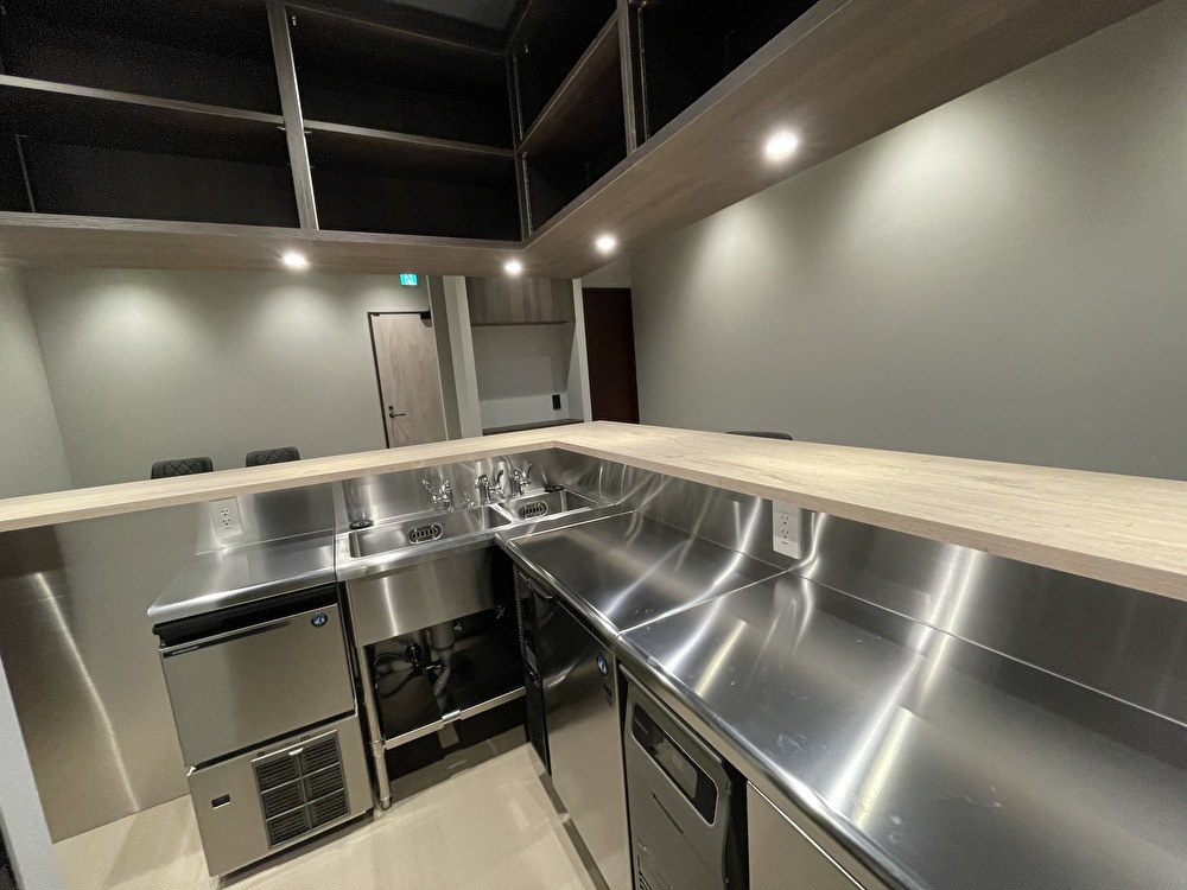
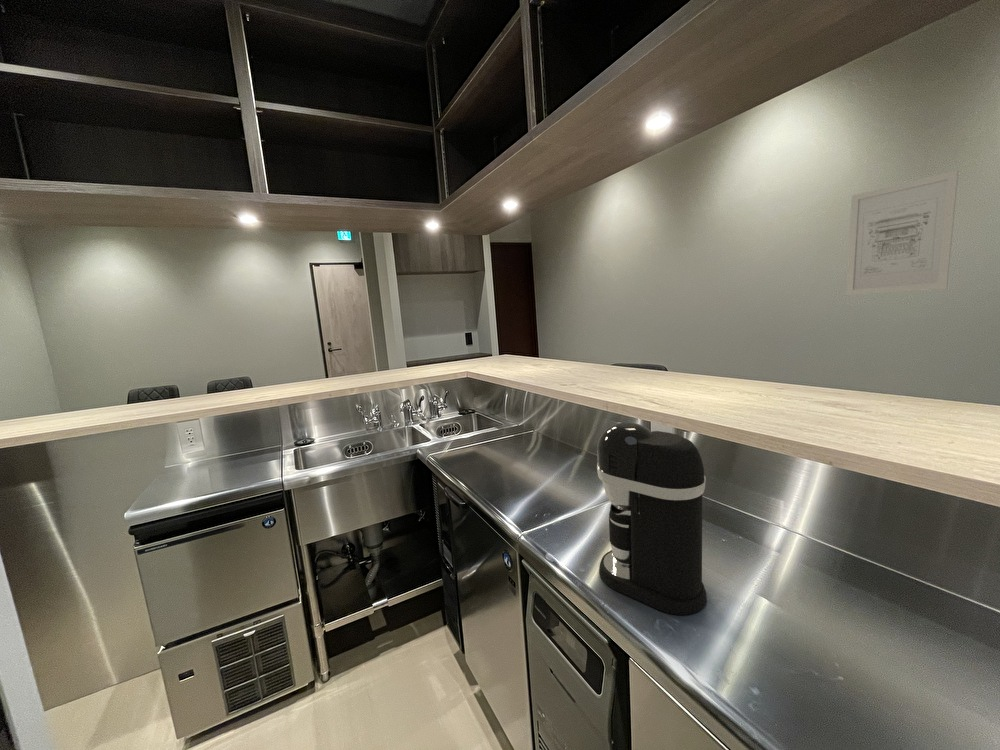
+ wall art [845,169,960,297]
+ coffee maker [596,422,708,616]
